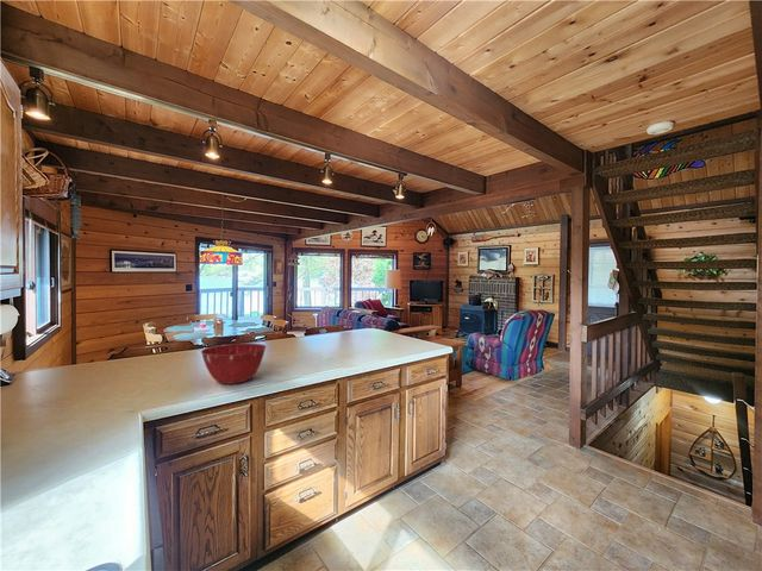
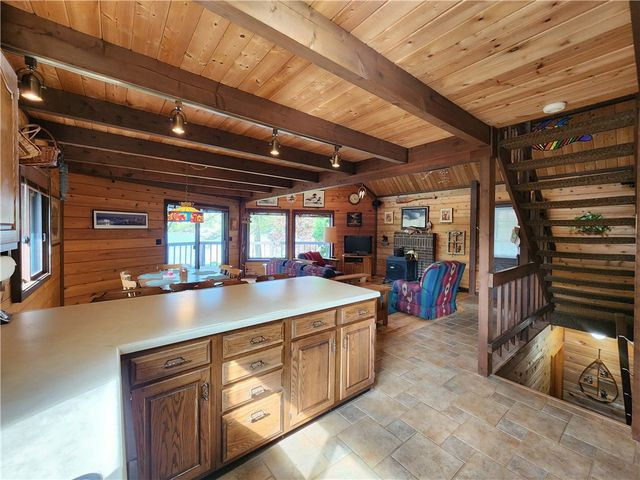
- mixing bowl [200,341,267,385]
